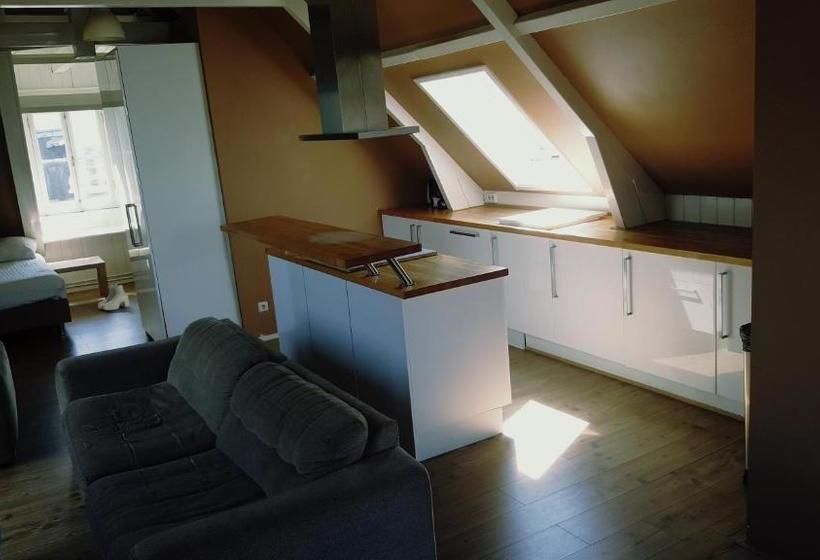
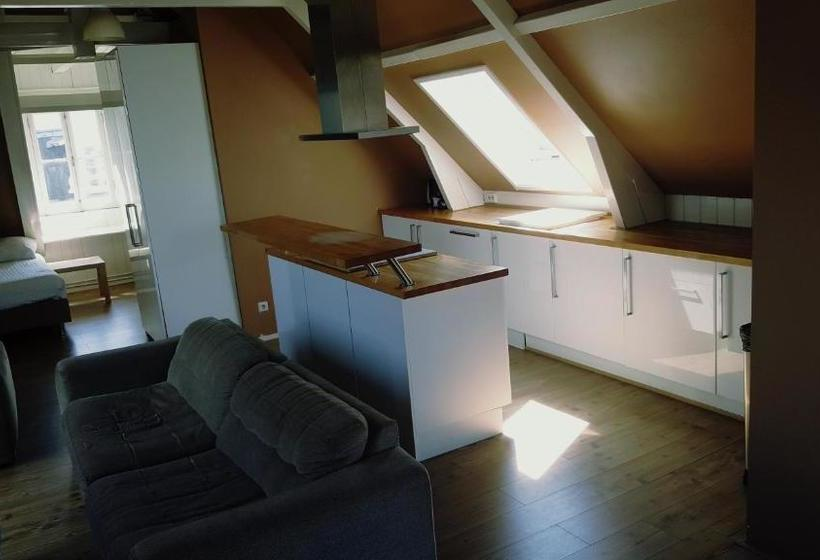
- boots [97,283,131,311]
